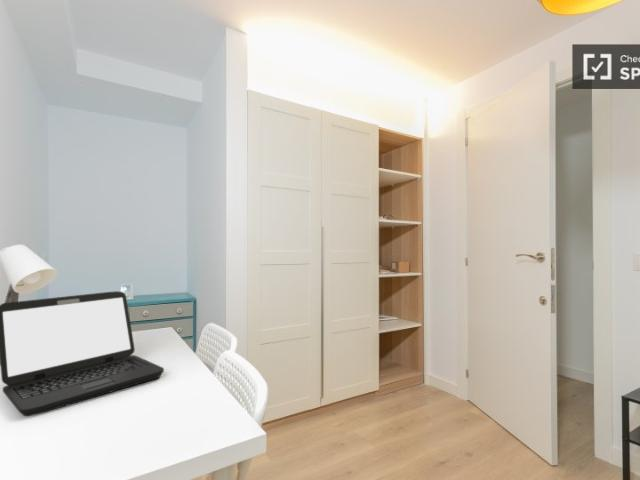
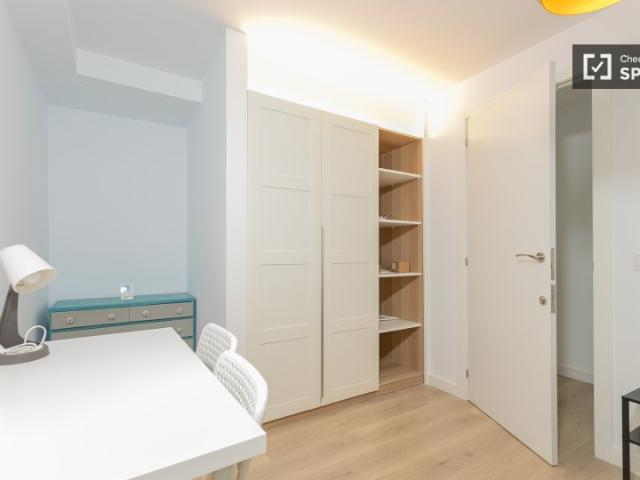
- laptop [0,290,165,417]
